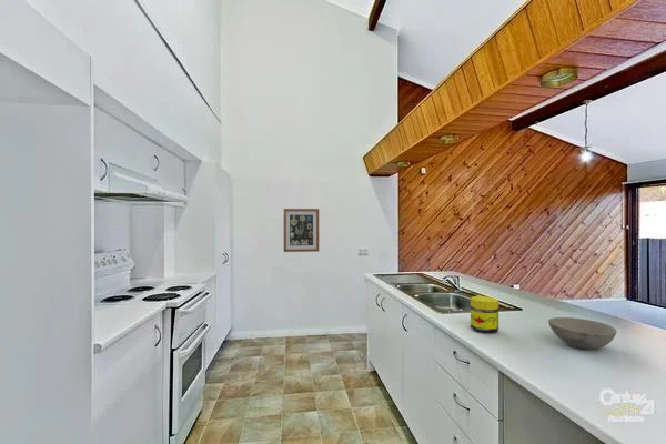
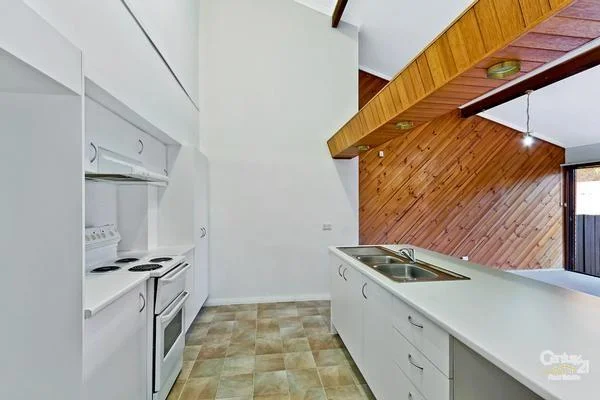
- wall art [283,208,320,253]
- jar [470,295,500,334]
- bowl [547,316,617,350]
